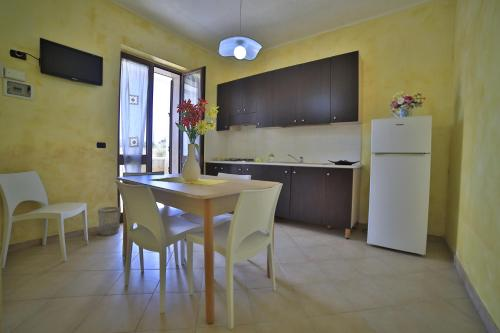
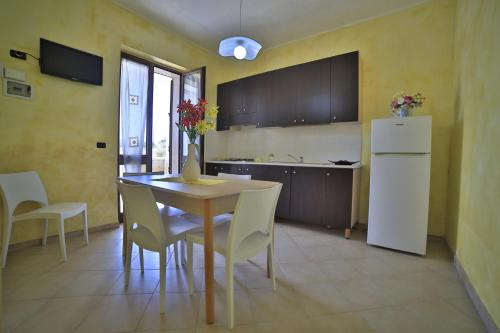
- wastebasket [97,206,122,236]
